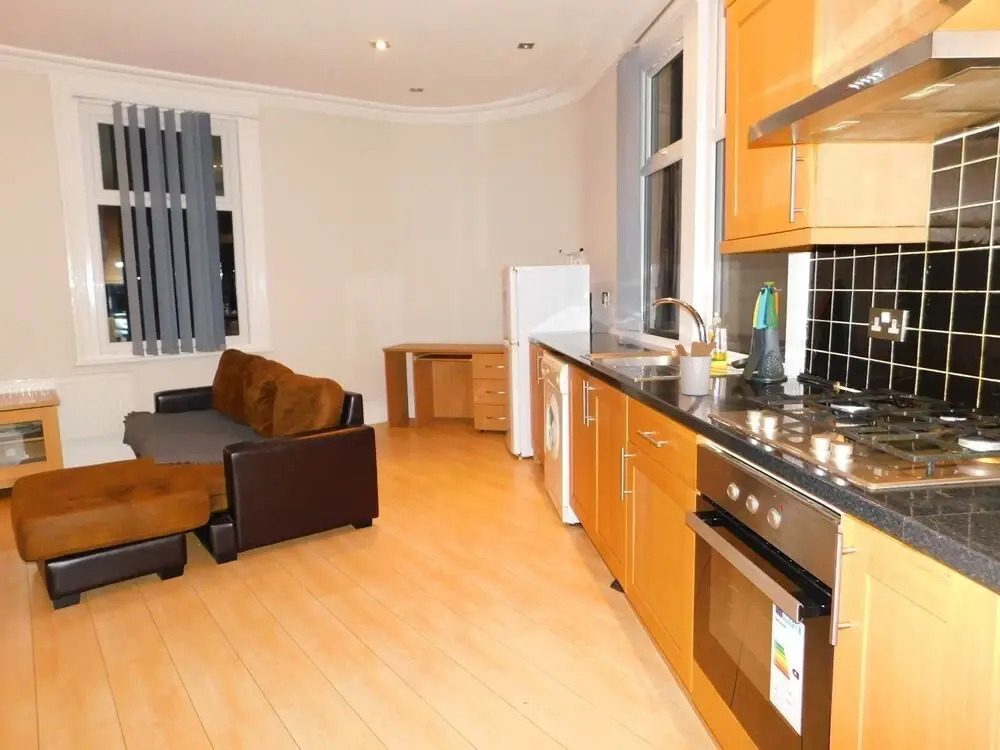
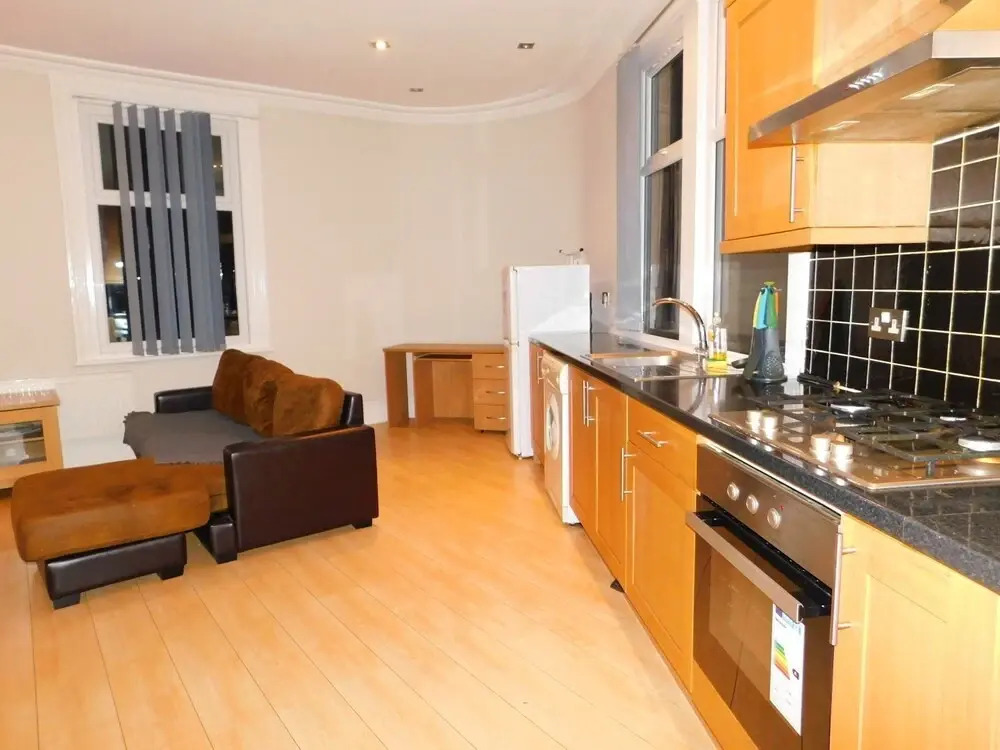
- utensil holder [674,336,717,396]
